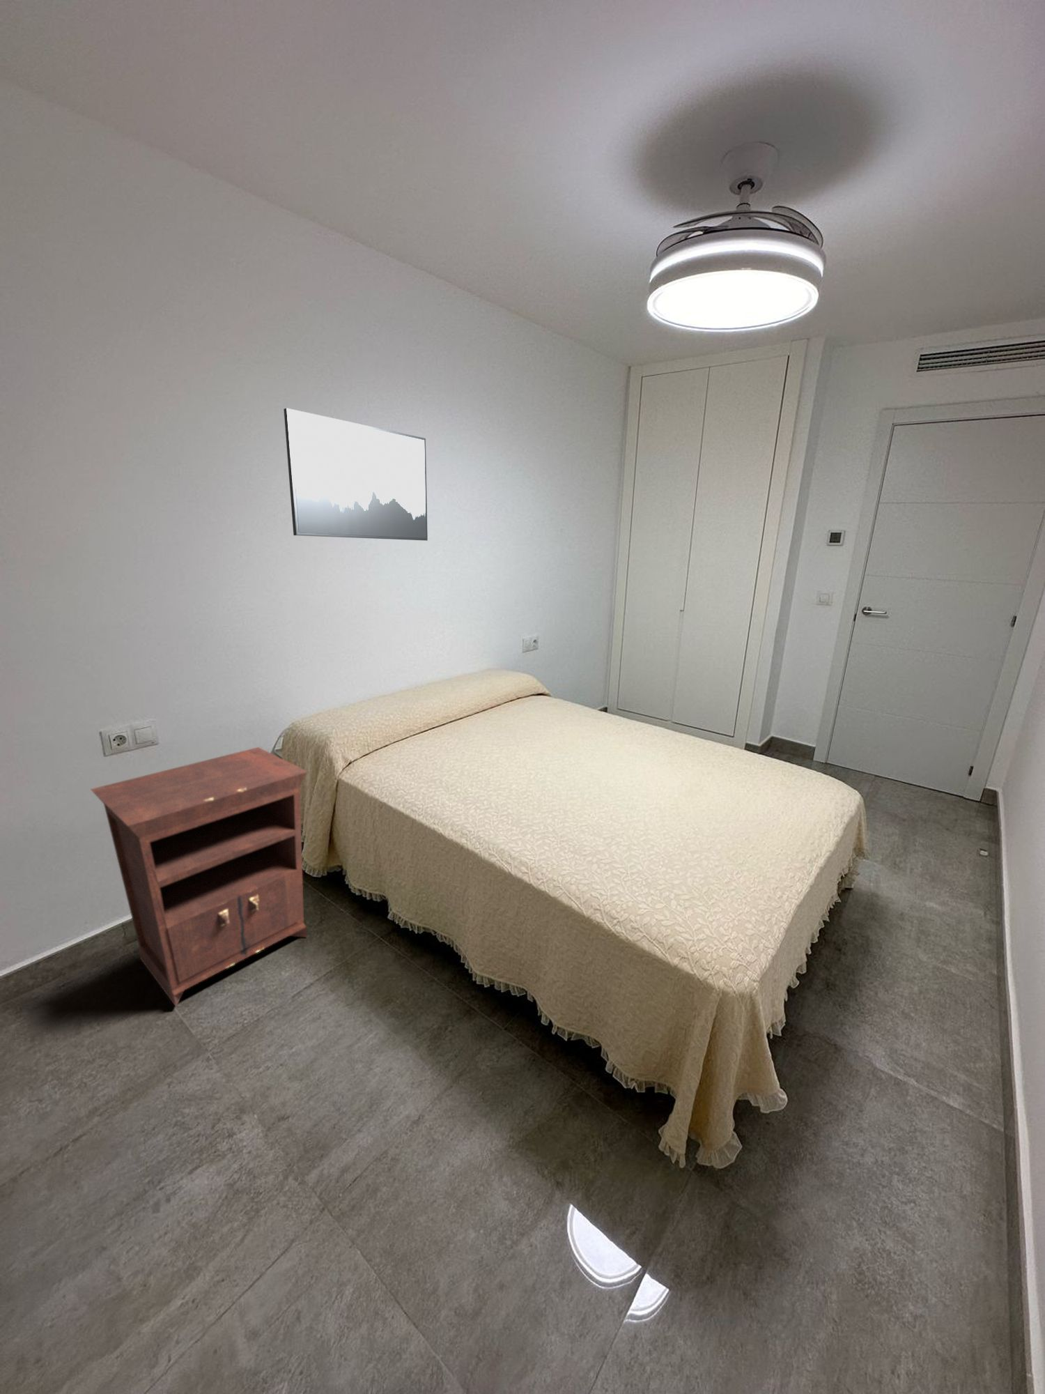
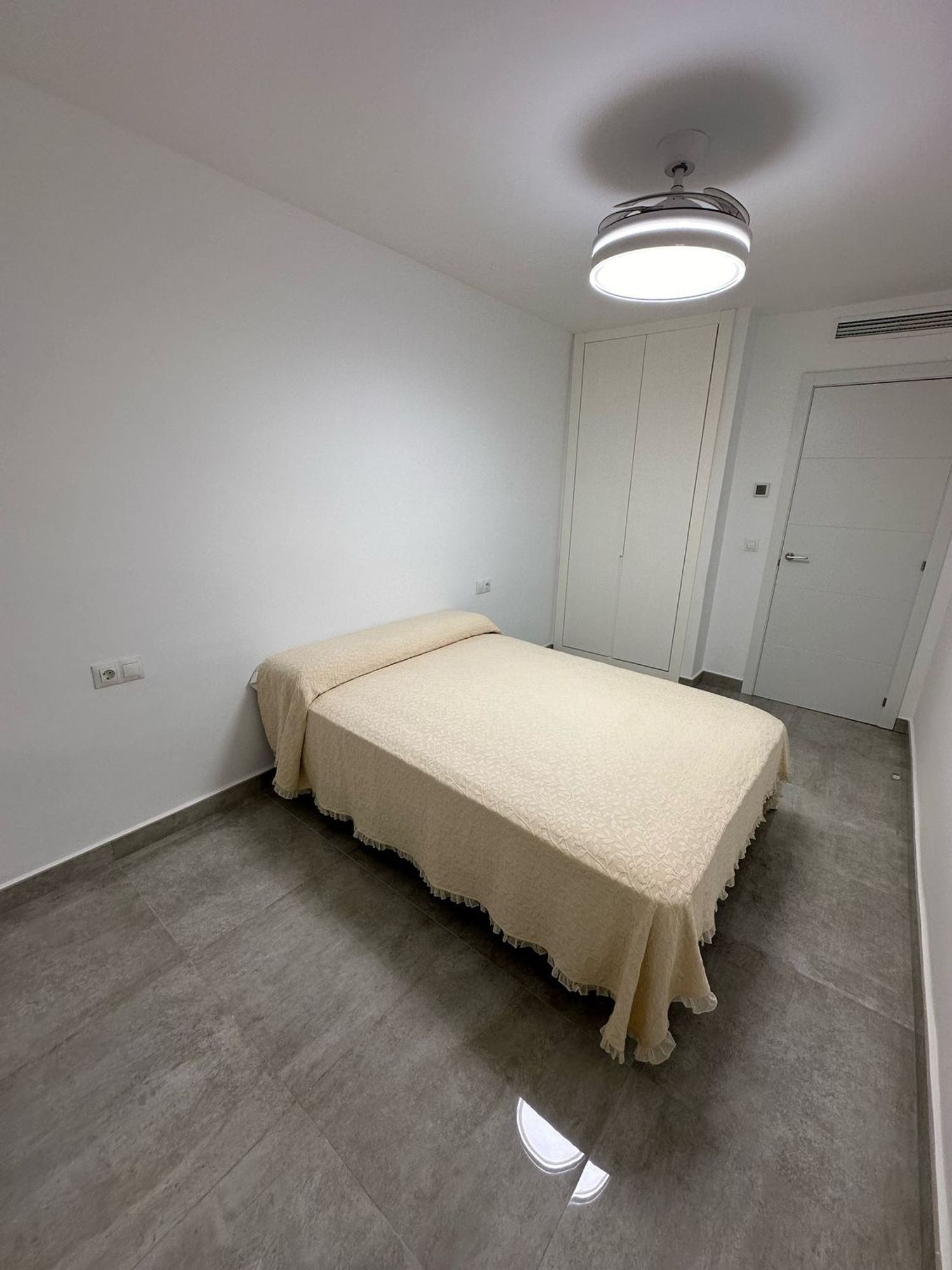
- nightstand [90,746,308,1008]
- wall art [283,407,428,541]
